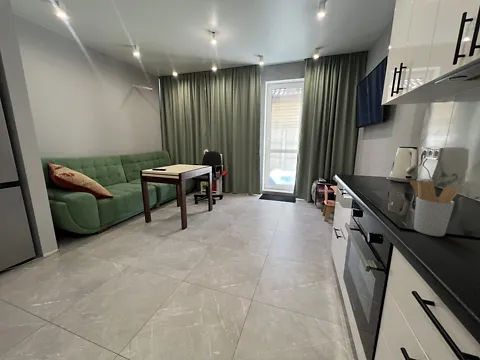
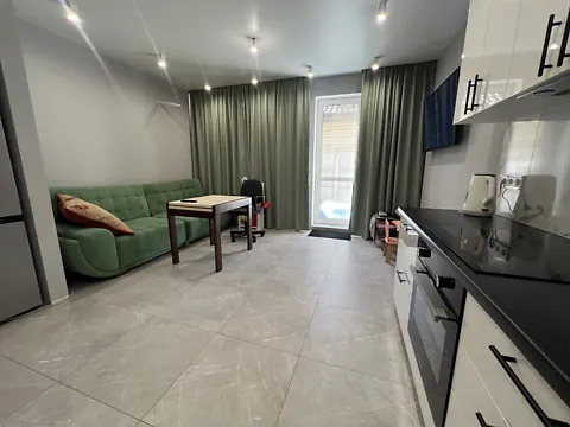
- utensil holder [409,179,459,237]
